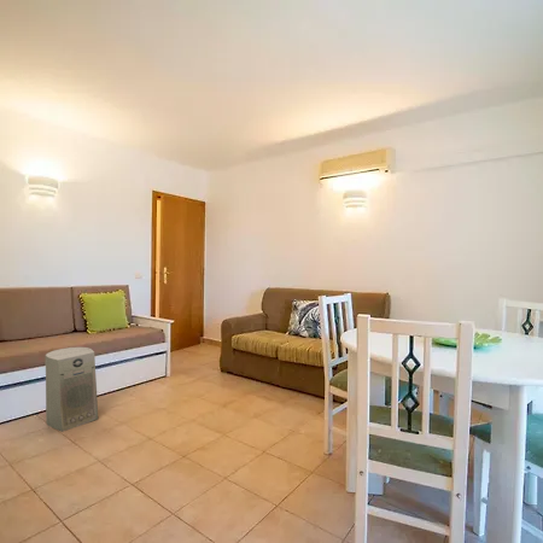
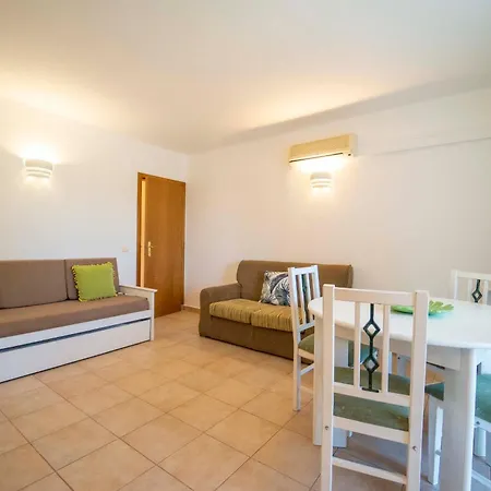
- fan [45,346,99,433]
